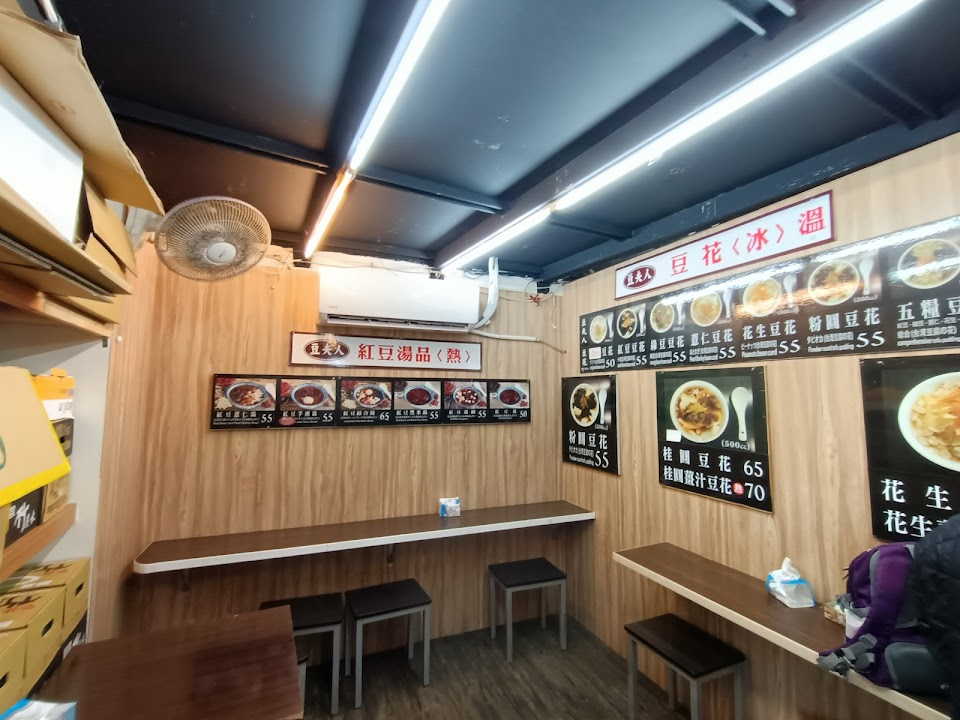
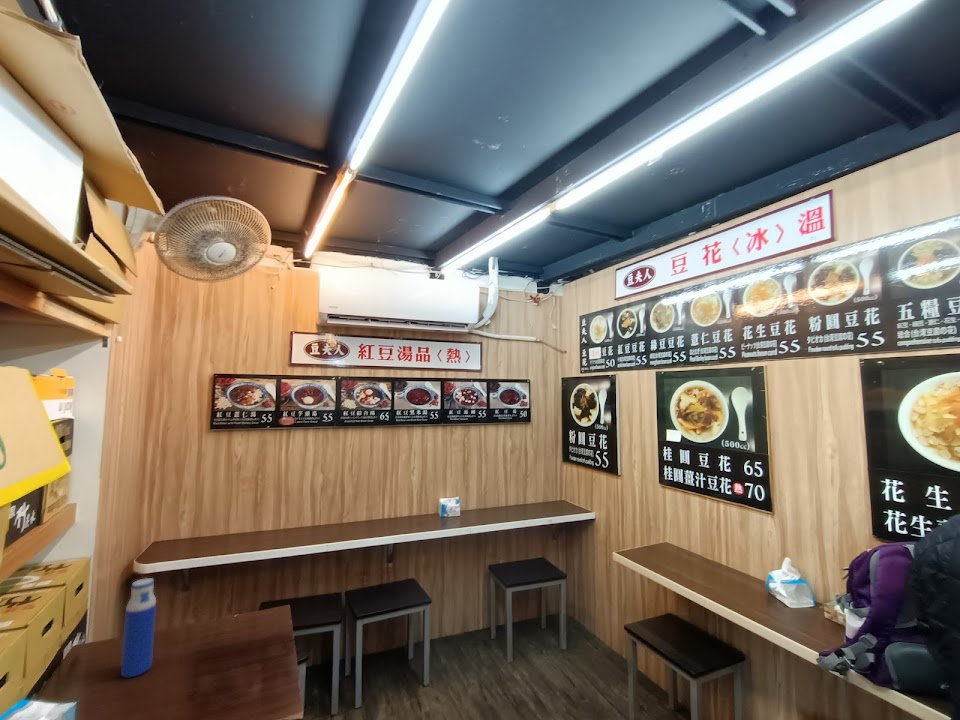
+ water bottle [120,577,157,679]
